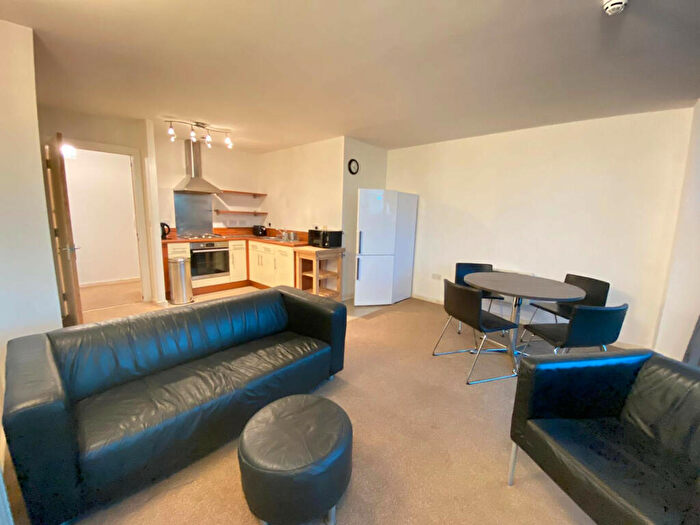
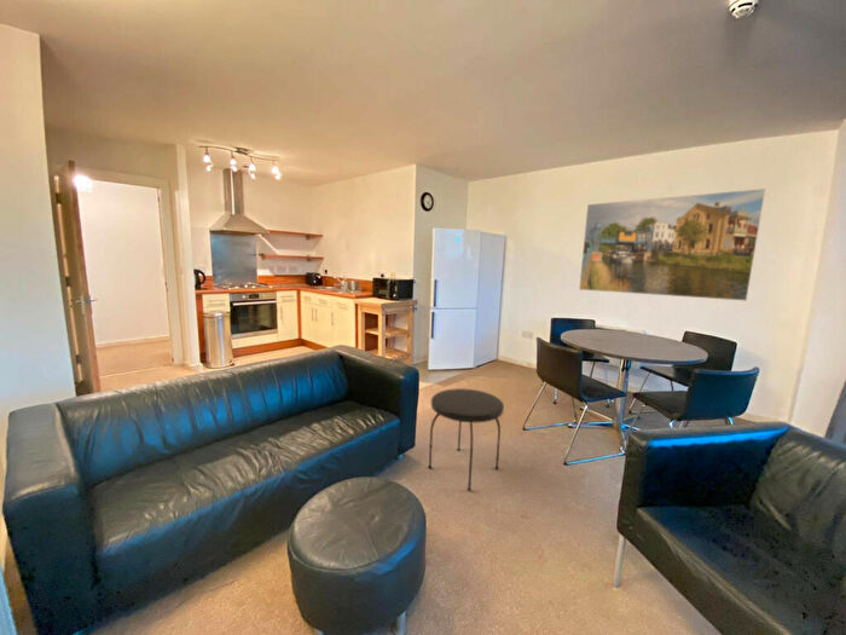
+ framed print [578,187,766,302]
+ side table [428,387,505,492]
